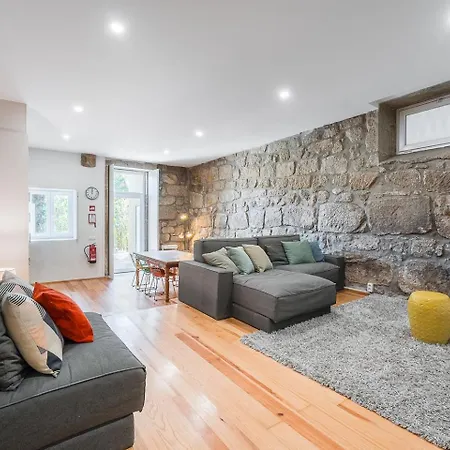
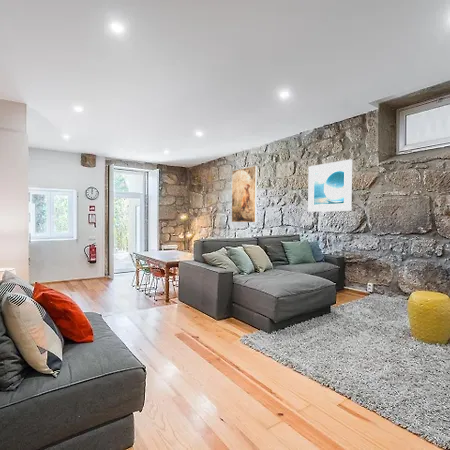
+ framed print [307,158,353,213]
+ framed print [231,165,258,223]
